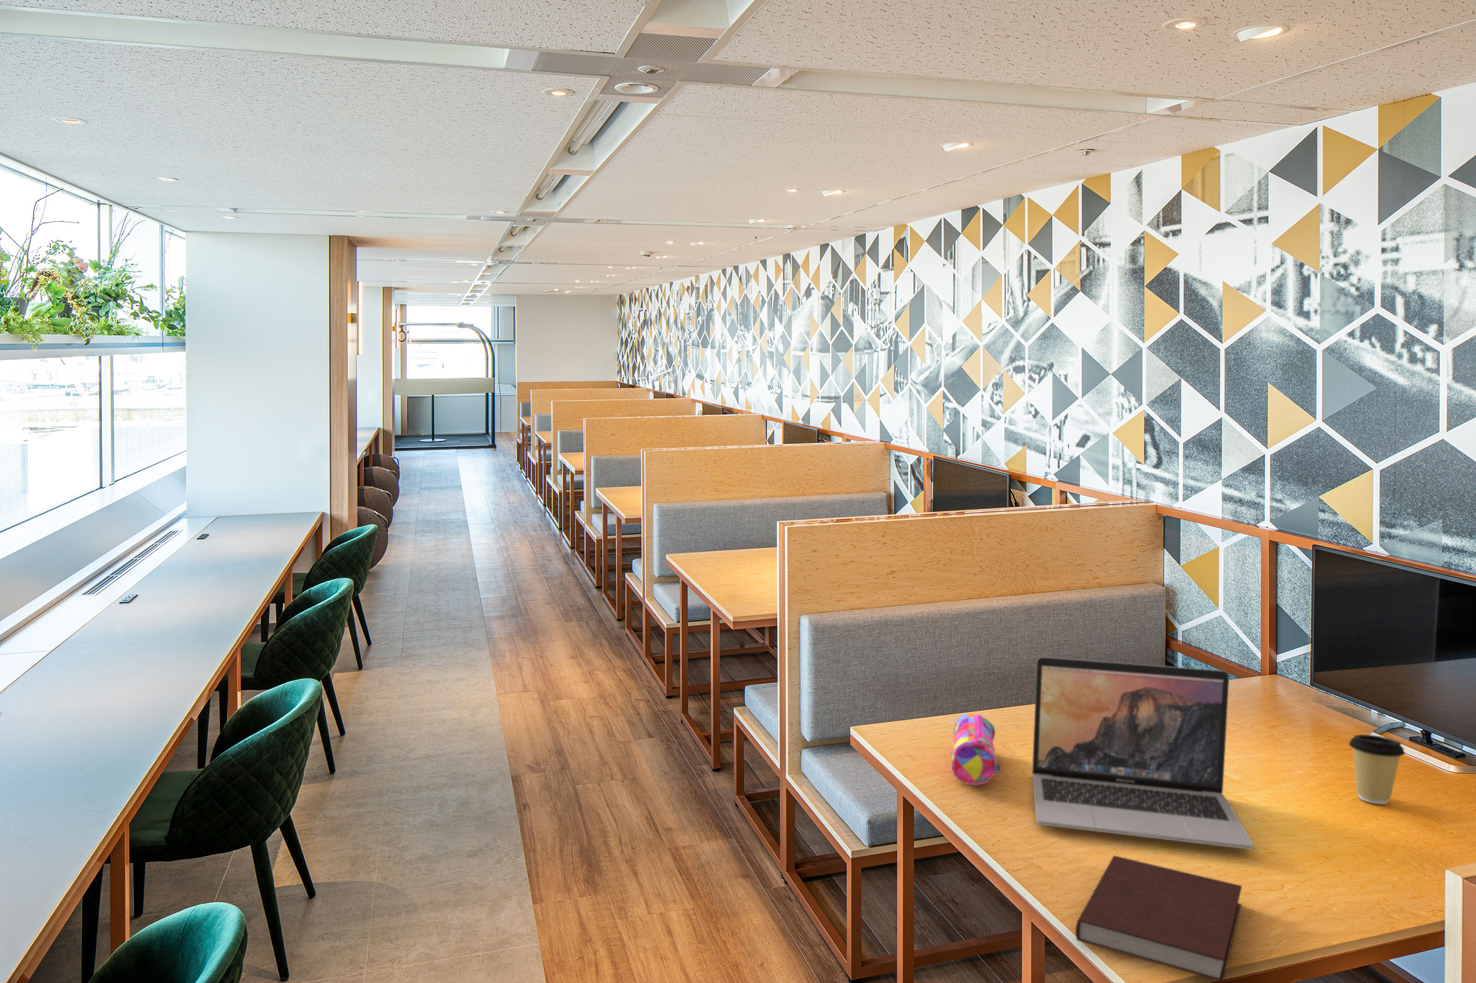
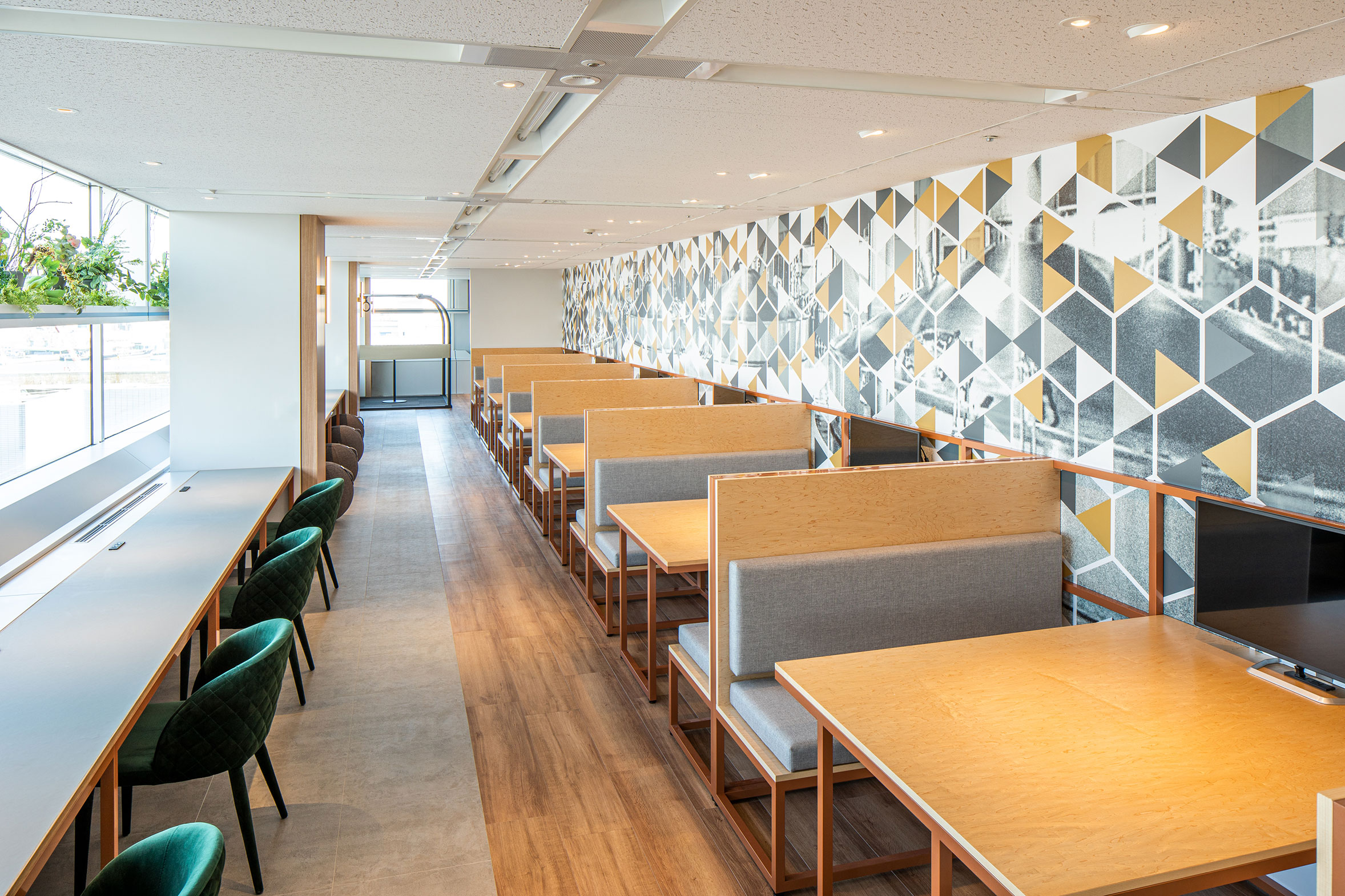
- laptop [1032,656,1254,850]
- pencil case [951,713,1002,786]
- notebook [1075,855,1243,983]
- coffee cup [1349,734,1406,804]
